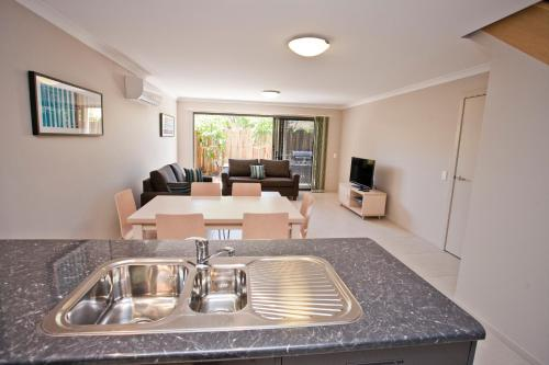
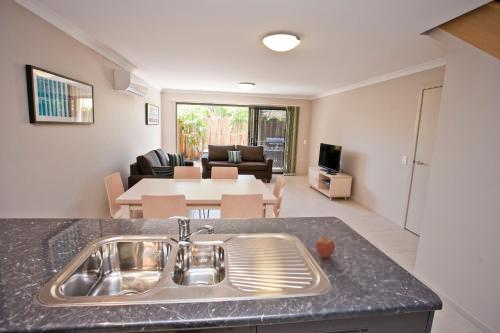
+ fruit [315,237,336,259]
